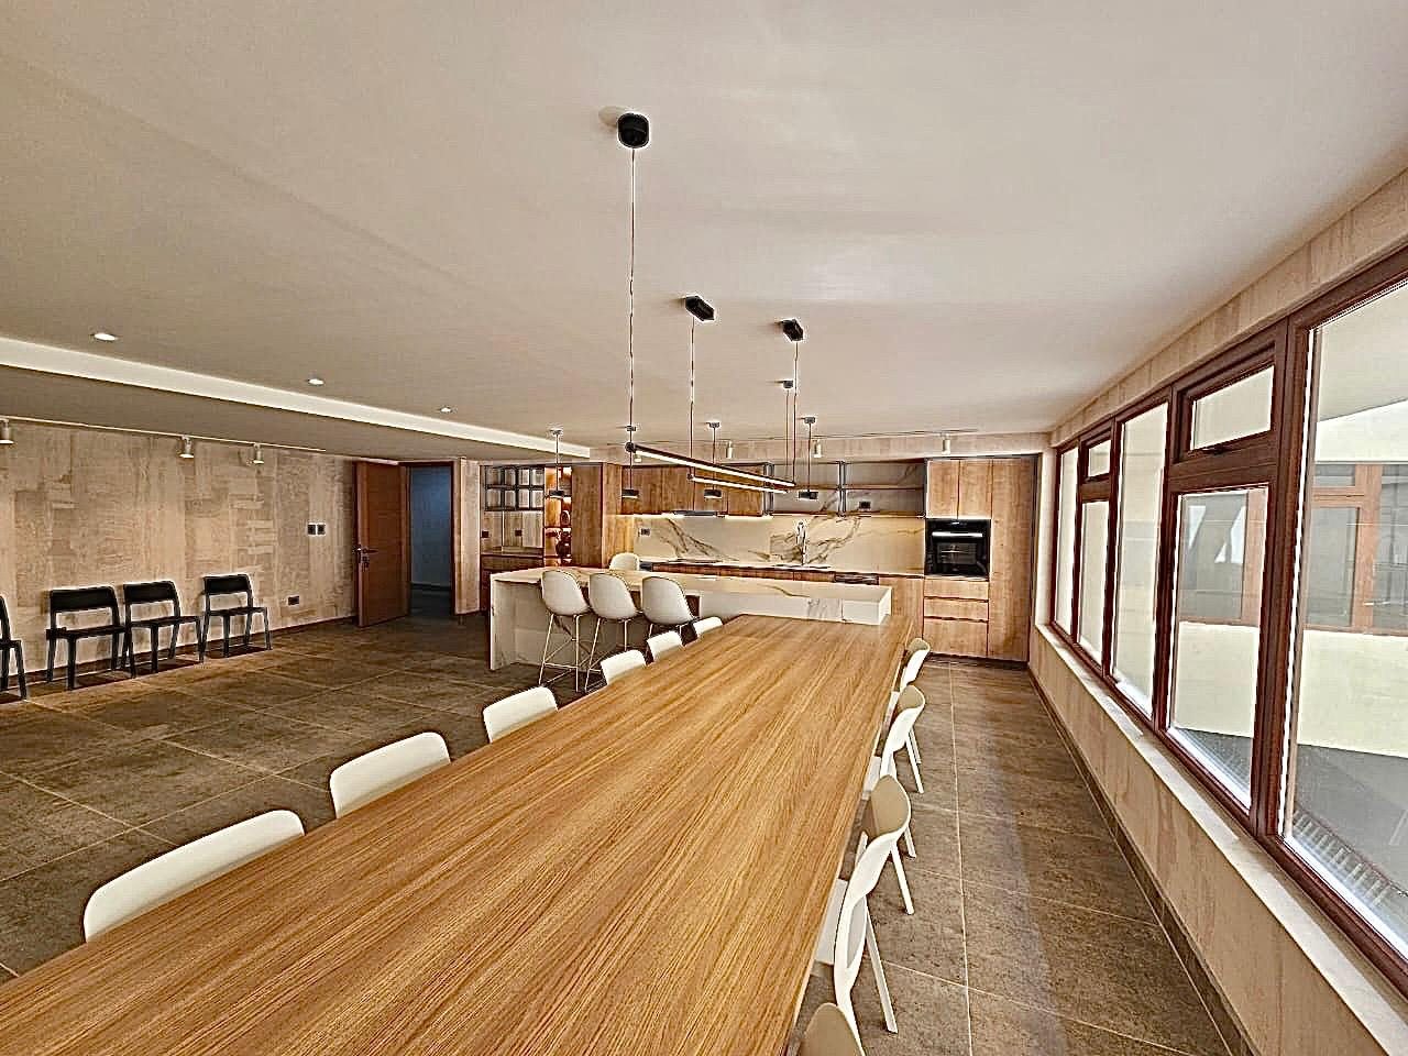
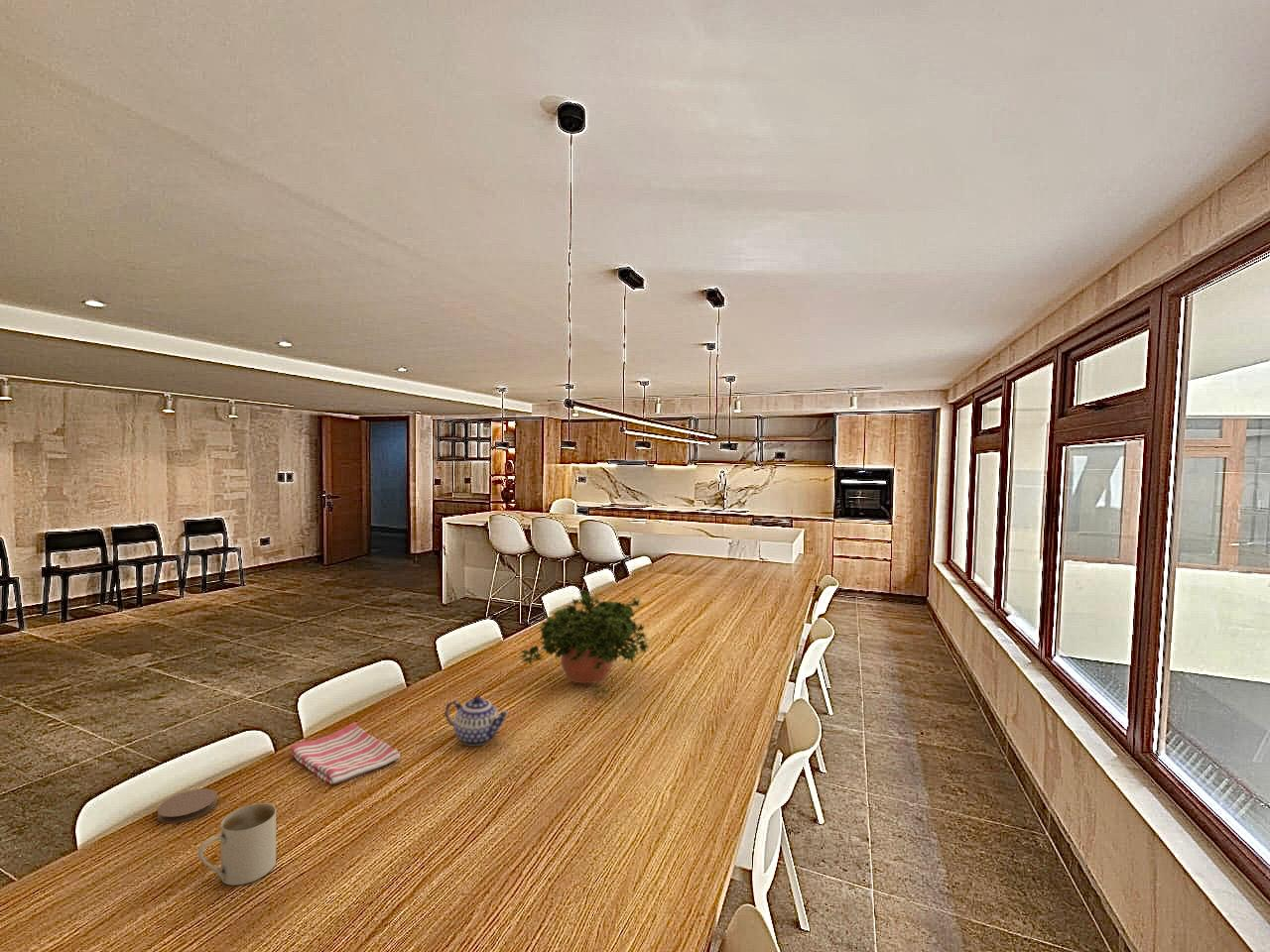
+ mug [196,802,277,887]
+ potted plant [517,589,653,698]
+ dish towel [290,722,401,785]
+ teapot [445,695,511,747]
+ coaster [157,787,218,824]
